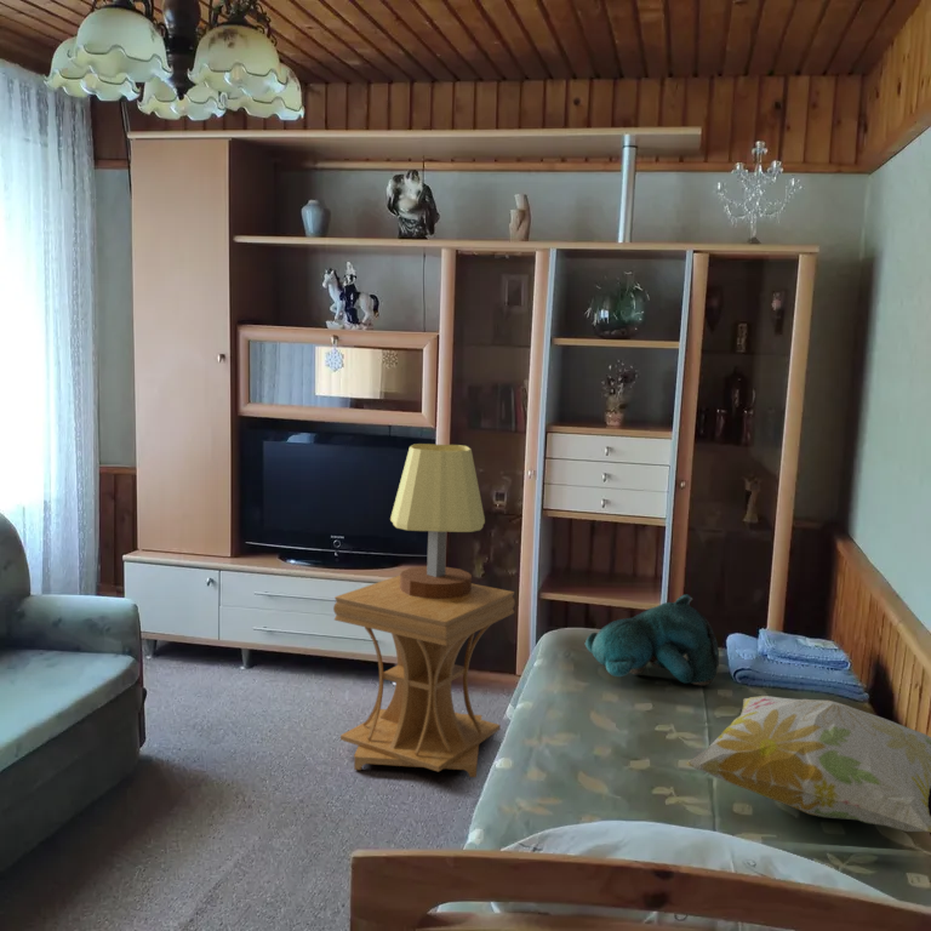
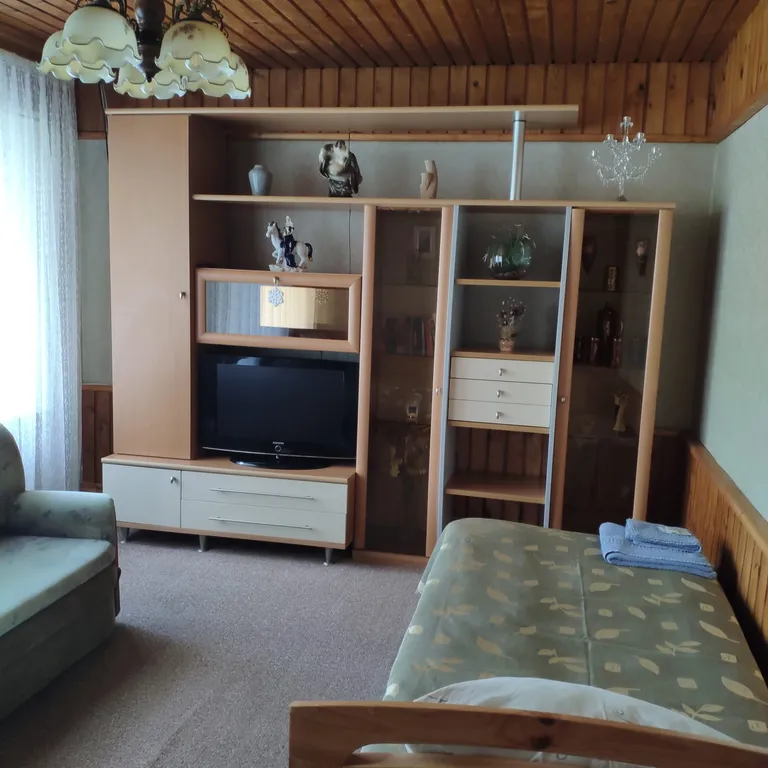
- decorative pillow [685,695,931,834]
- teddy bear [584,593,720,686]
- table lamp [389,442,486,599]
- side table [332,575,516,778]
